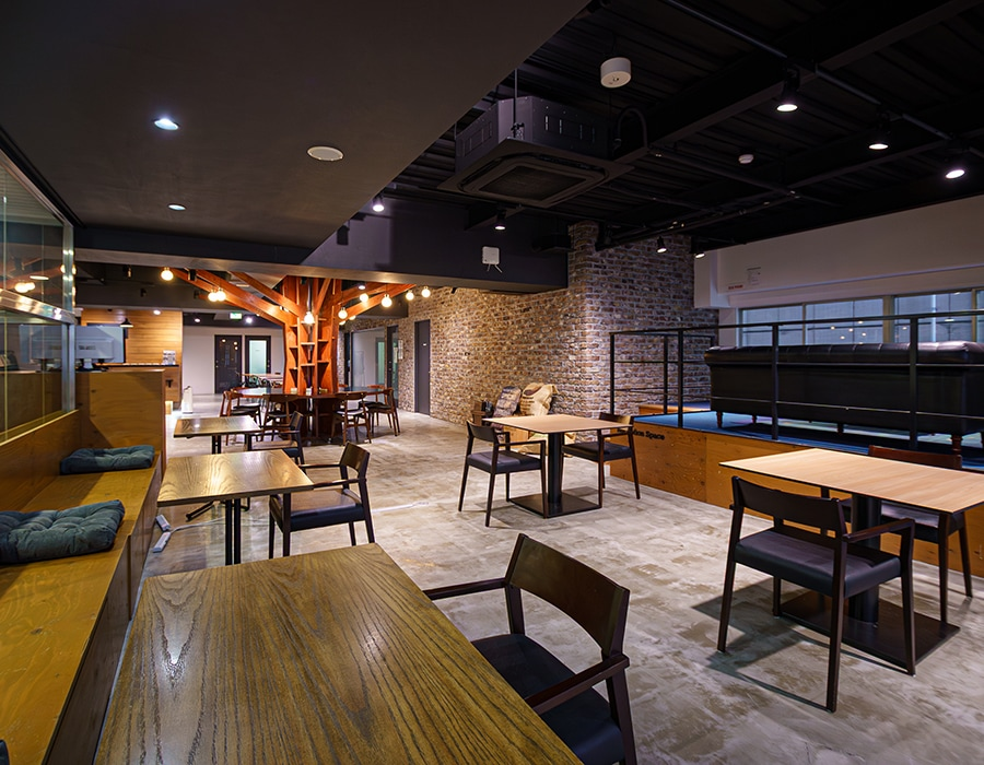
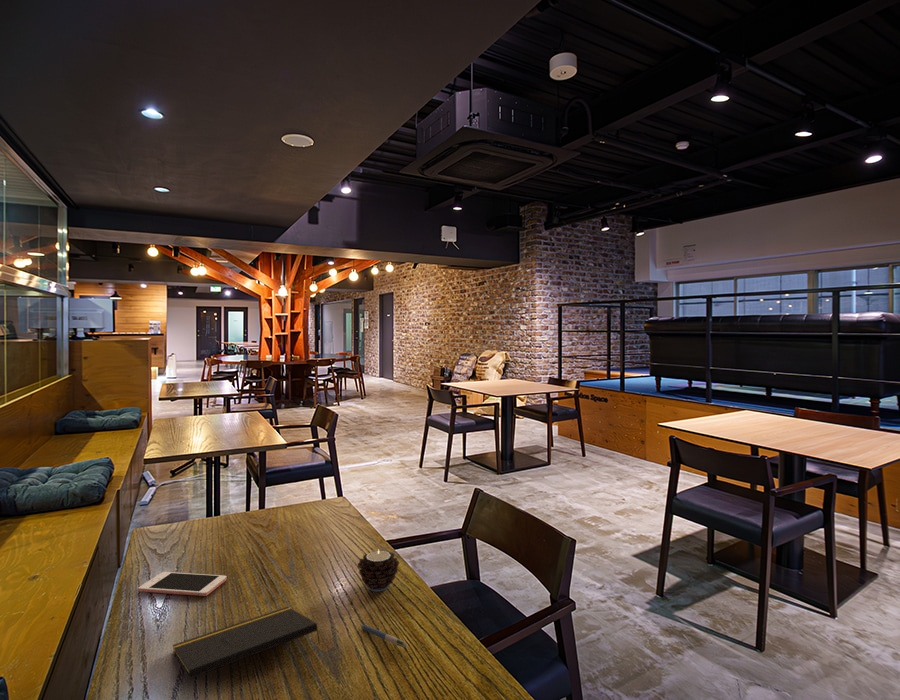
+ pen [360,624,408,648]
+ cell phone [137,571,228,597]
+ candle [356,548,400,593]
+ notepad [172,606,321,680]
